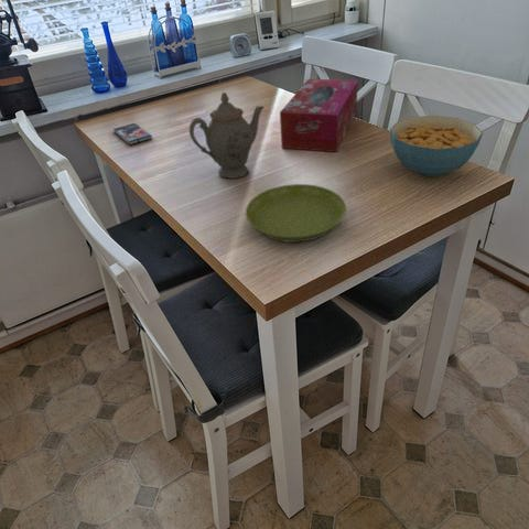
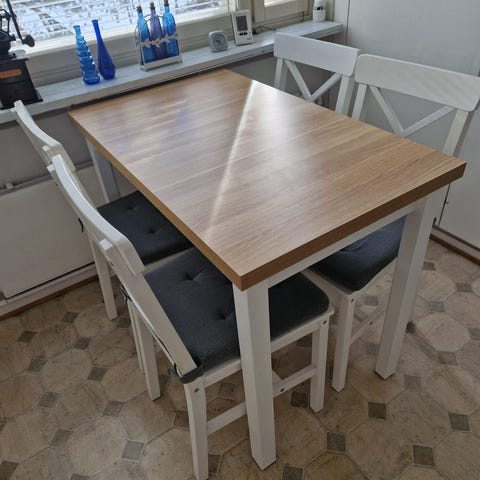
- cereal bowl [389,115,484,177]
- tissue box [279,78,359,153]
- chinaware [188,91,266,180]
- smartphone [112,122,153,145]
- saucer [245,183,347,244]
